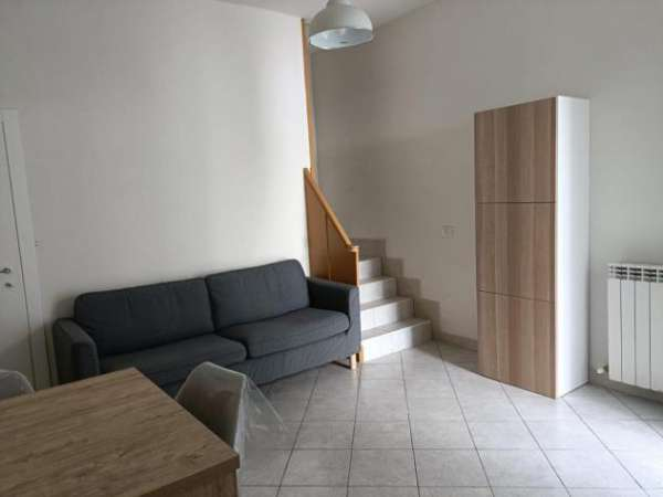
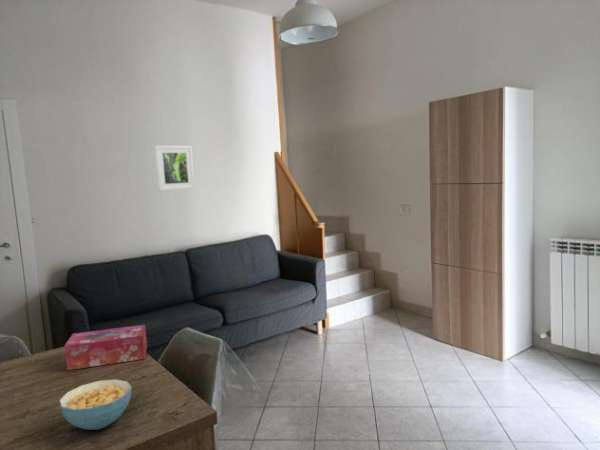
+ tissue box [63,324,148,371]
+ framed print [154,145,196,192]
+ cereal bowl [58,378,133,431]
